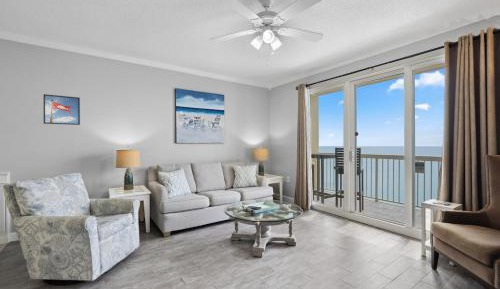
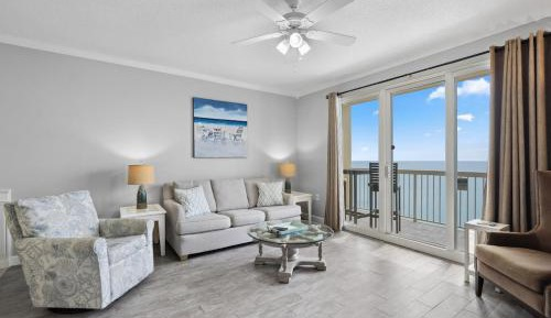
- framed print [43,93,81,126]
